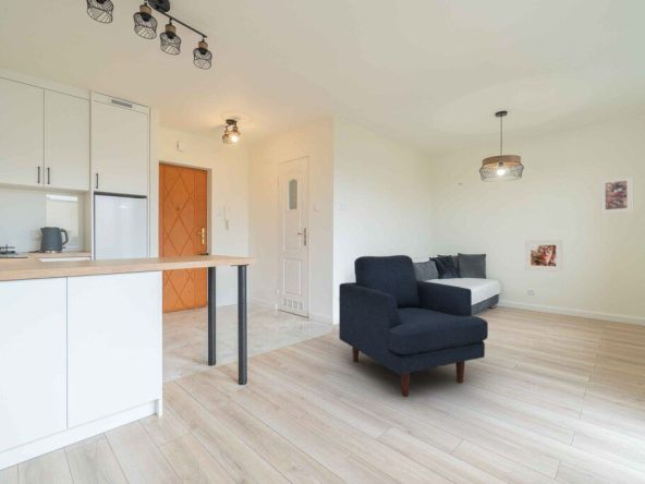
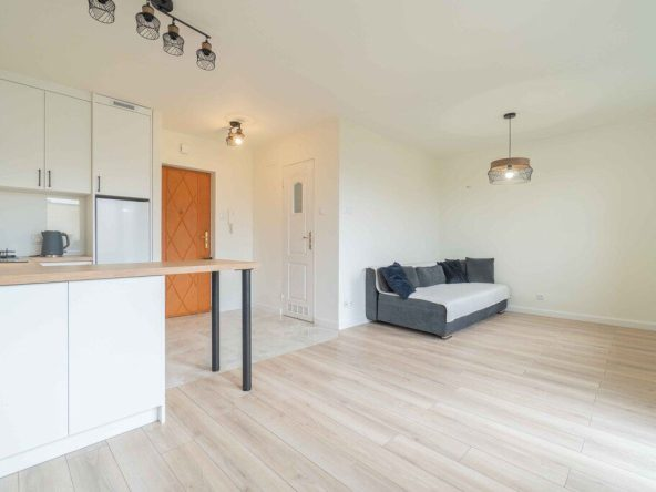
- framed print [524,239,563,273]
- chair [338,254,489,397]
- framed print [598,174,634,215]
